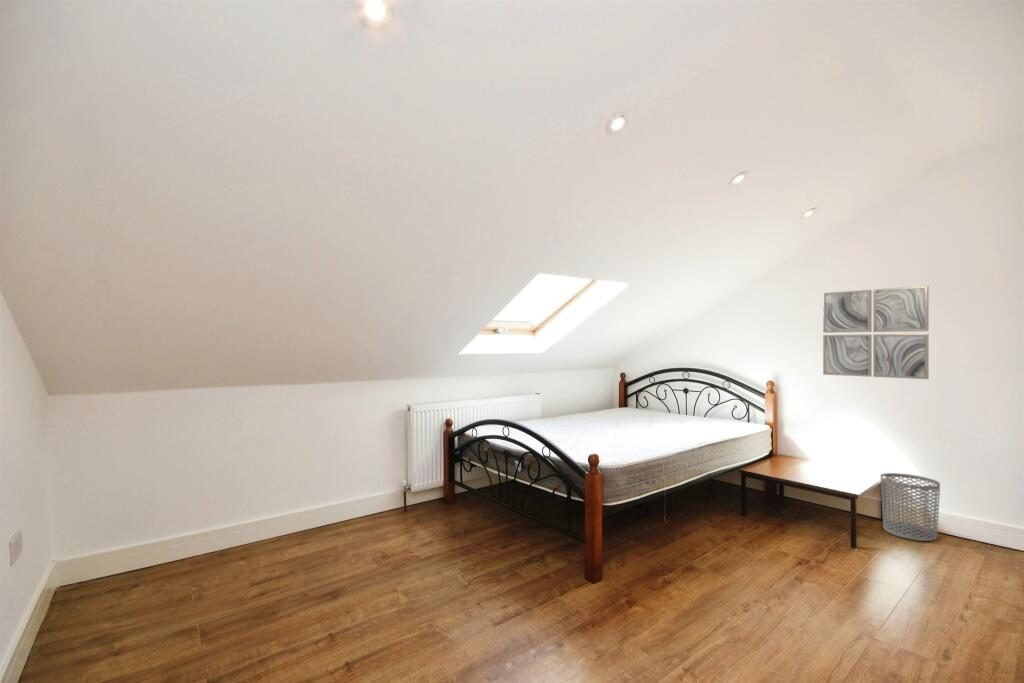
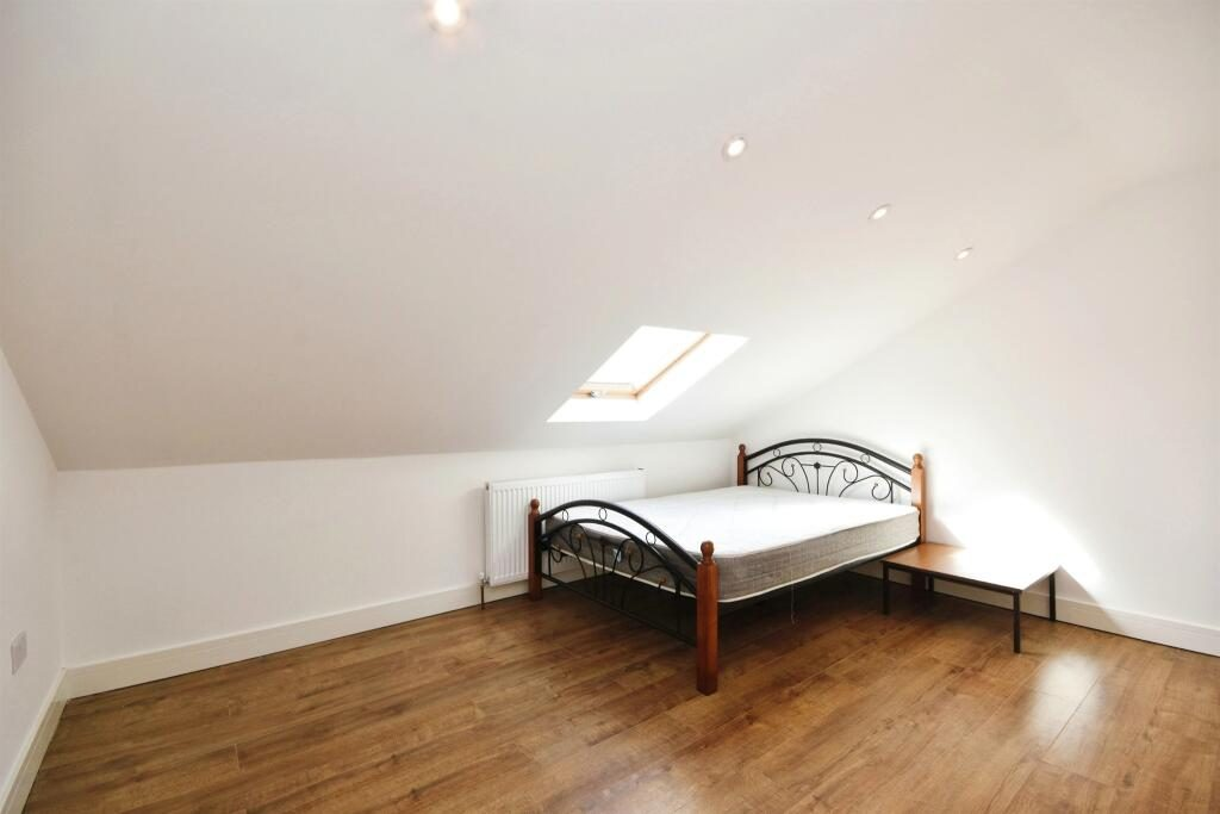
- wall art [822,285,930,380]
- waste bin [880,472,941,542]
